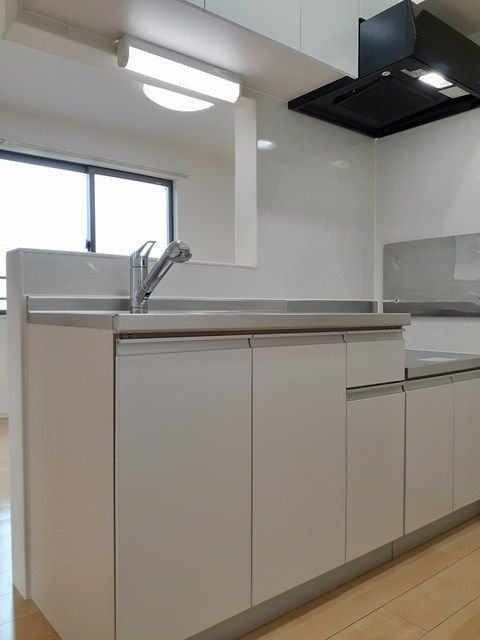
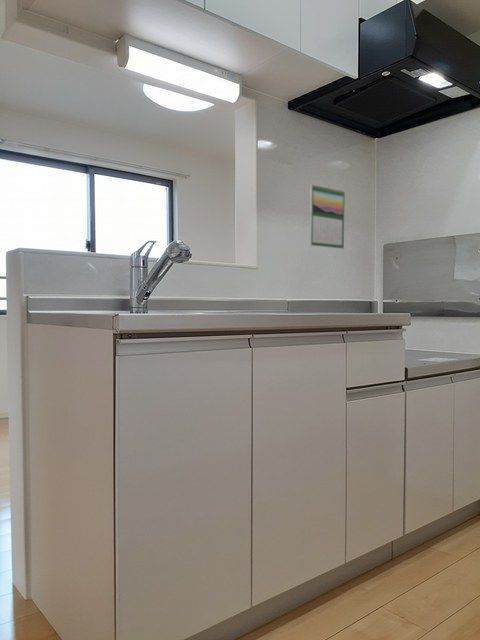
+ calendar [309,183,346,250]
